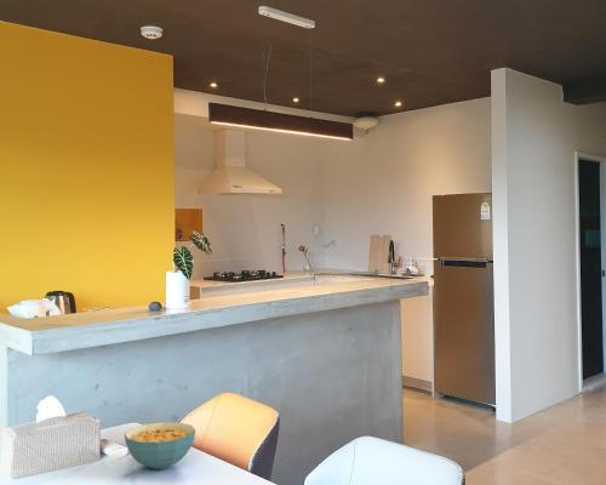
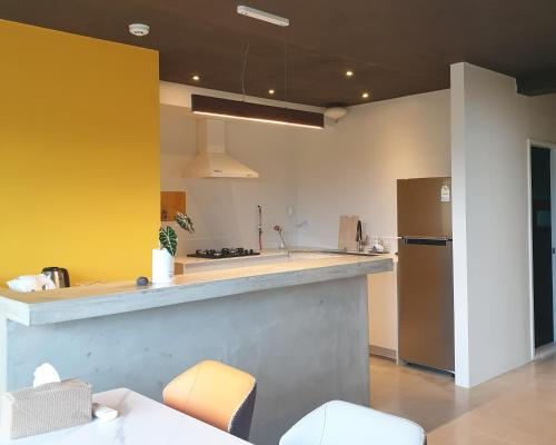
- cereal bowl [124,421,196,470]
